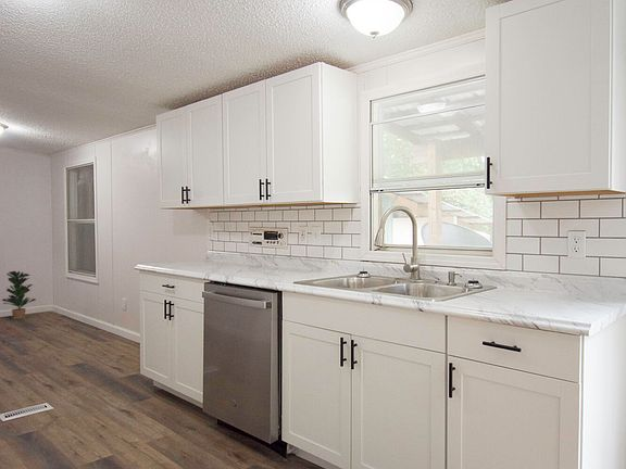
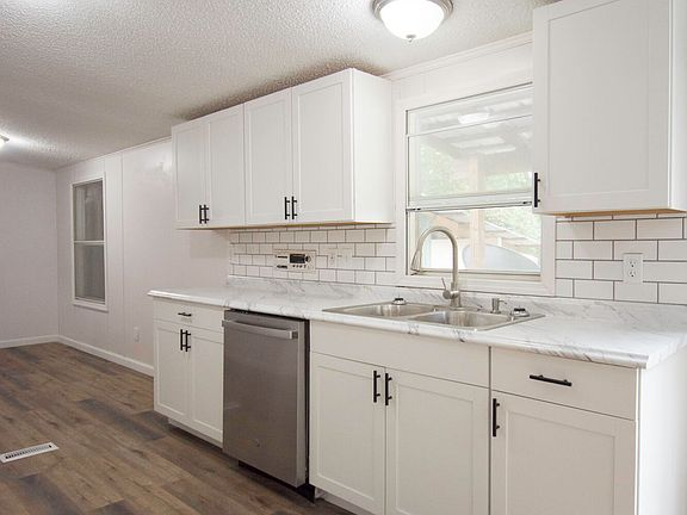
- potted plant [1,270,37,320]
